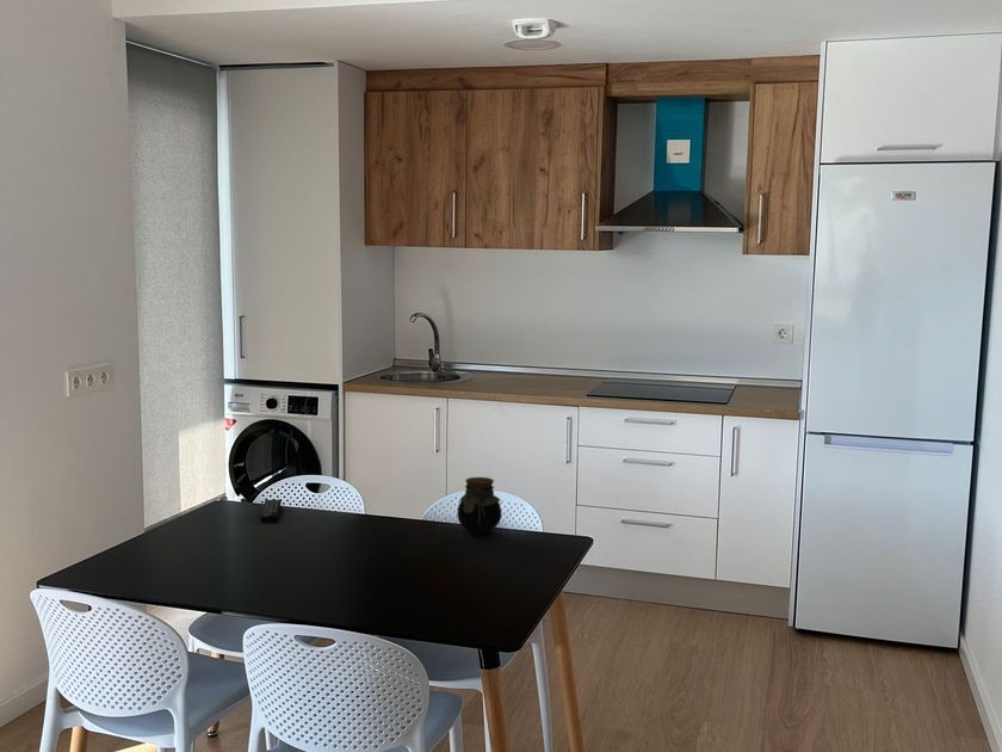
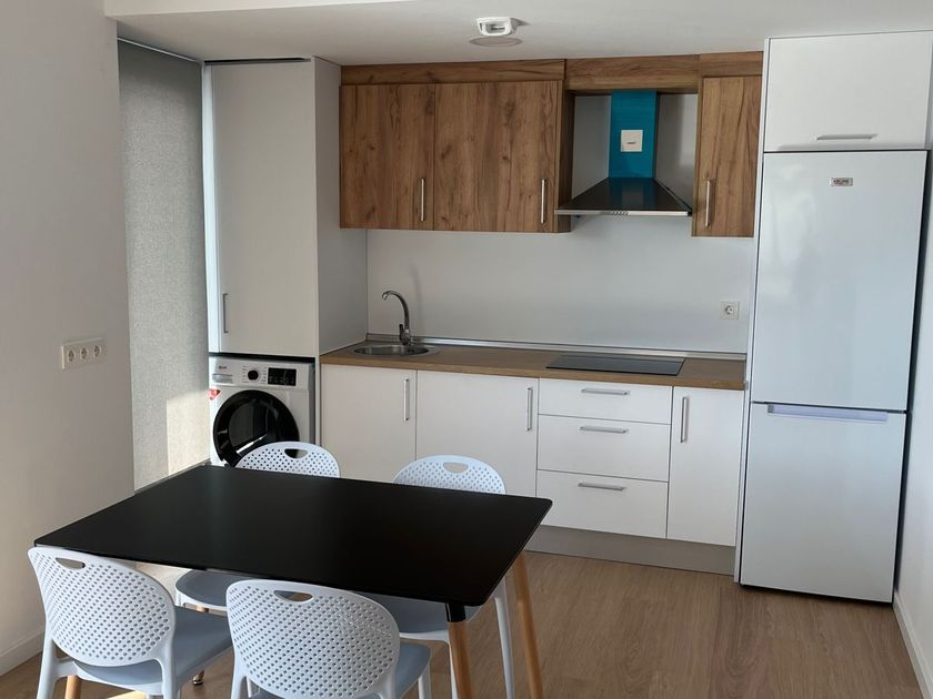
- jar [456,476,502,535]
- remote control [259,499,283,524]
